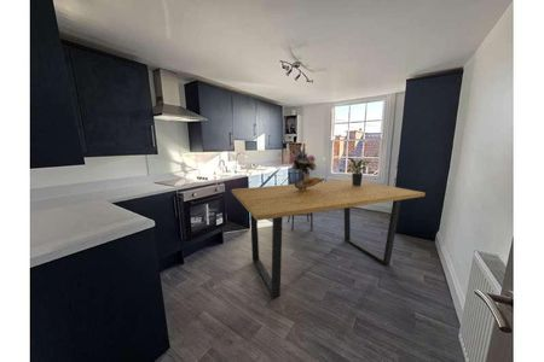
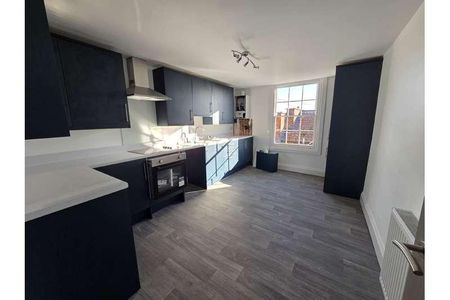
- potted plant [346,156,372,186]
- dining table [231,179,427,299]
- bouquet [289,148,326,189]
- dining chair [287,171,314,232]
